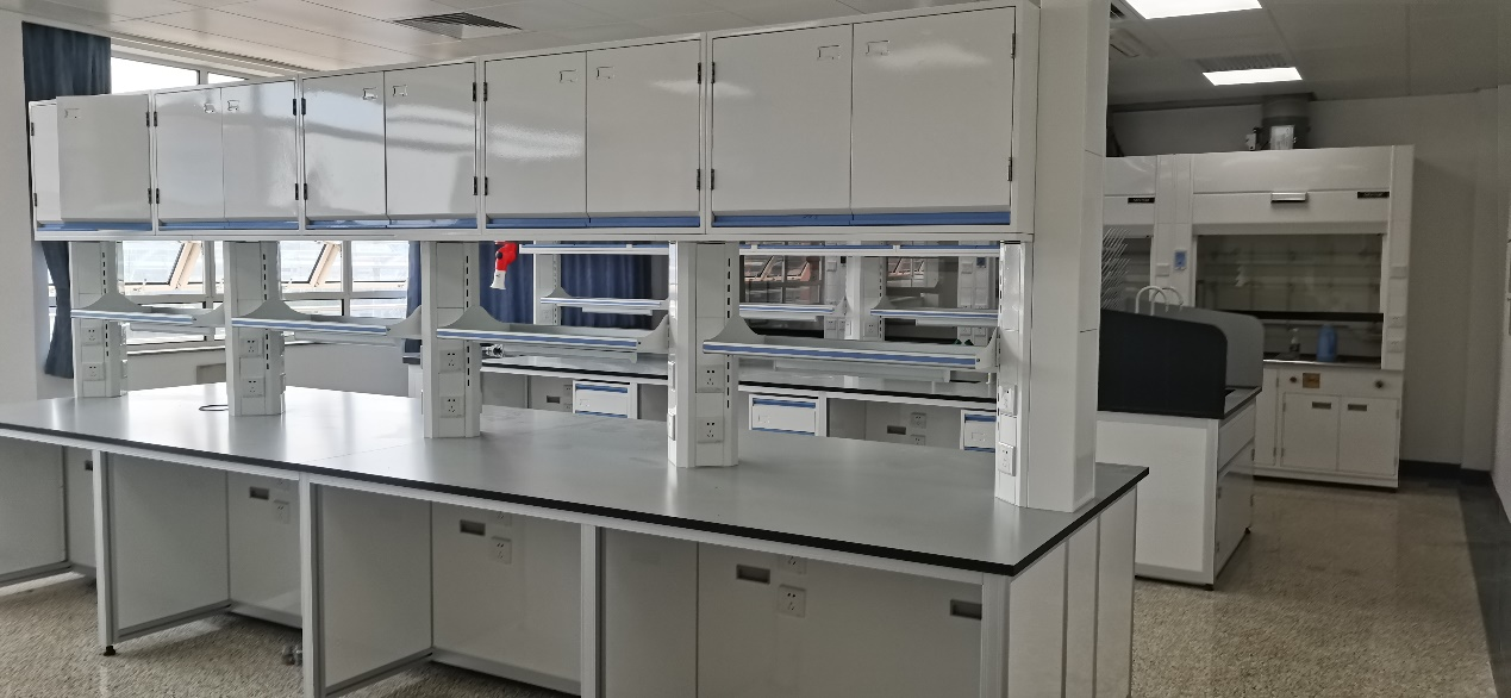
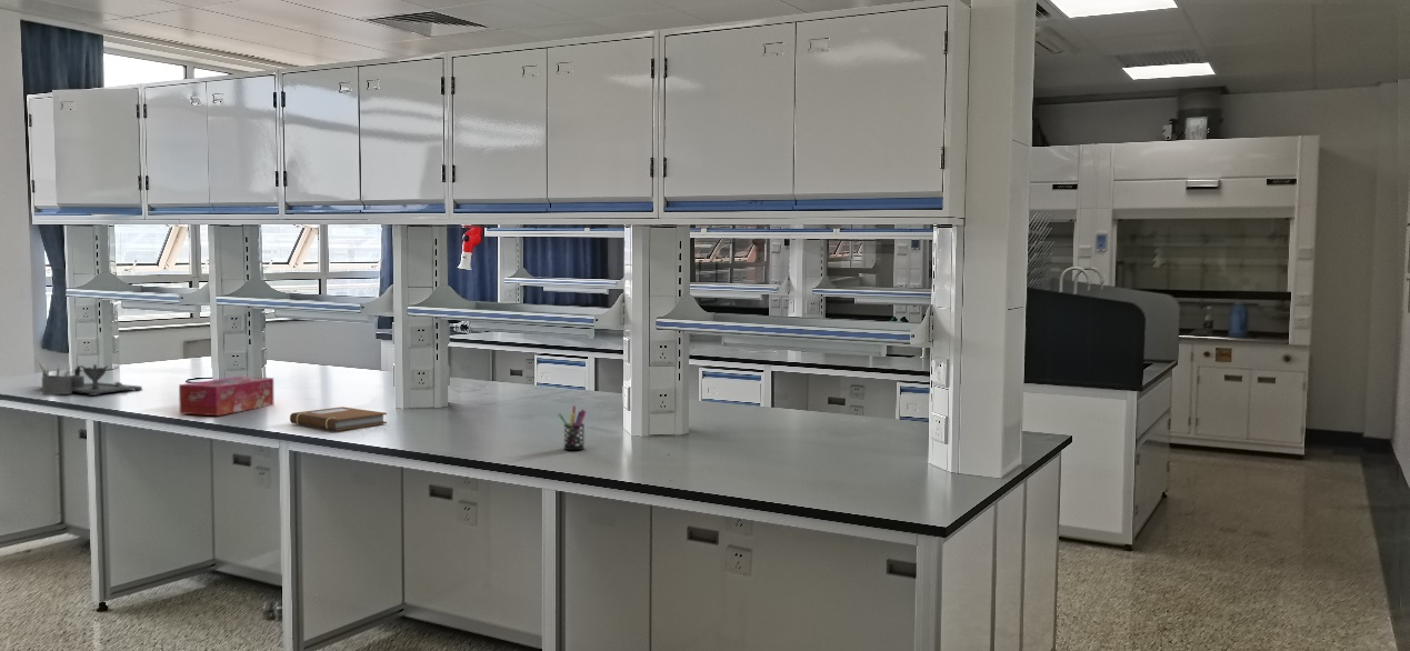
+ tissue box [178,375,274,417]
+ desk organizer [37,360,143,397]
+ pen holder [558,404,587,451]
+ notebook [289,405,388,431]
